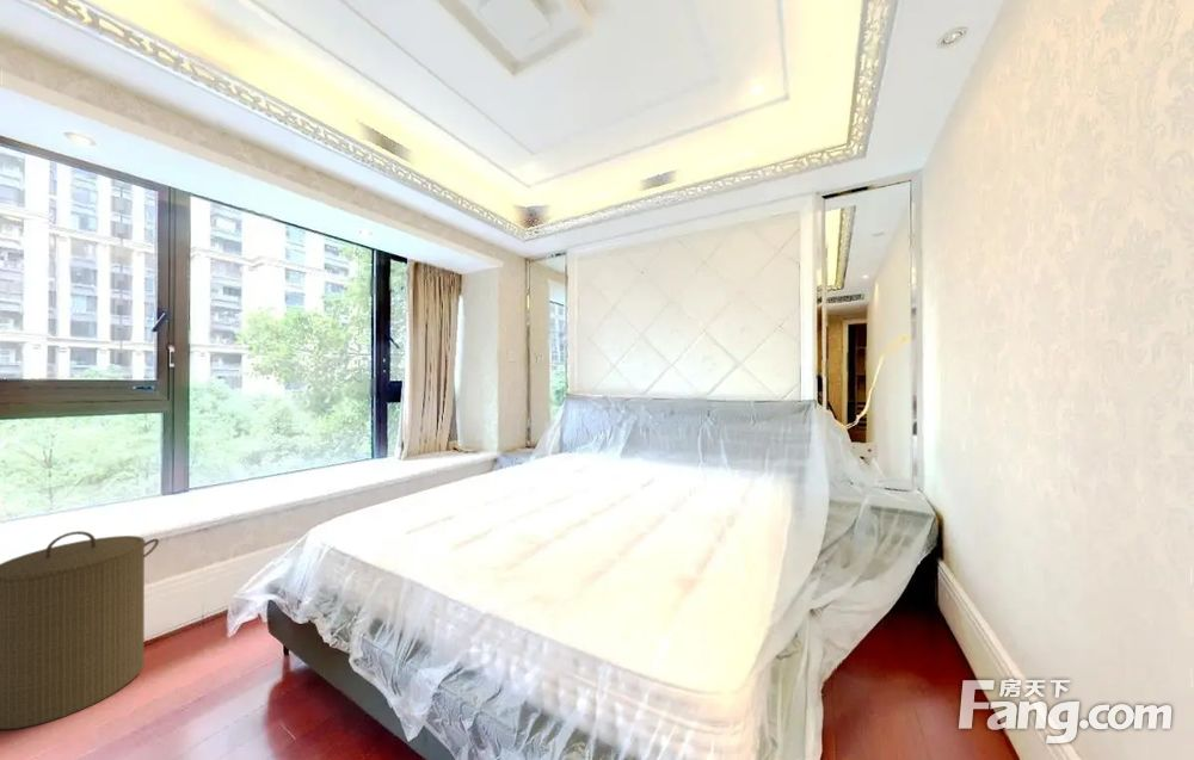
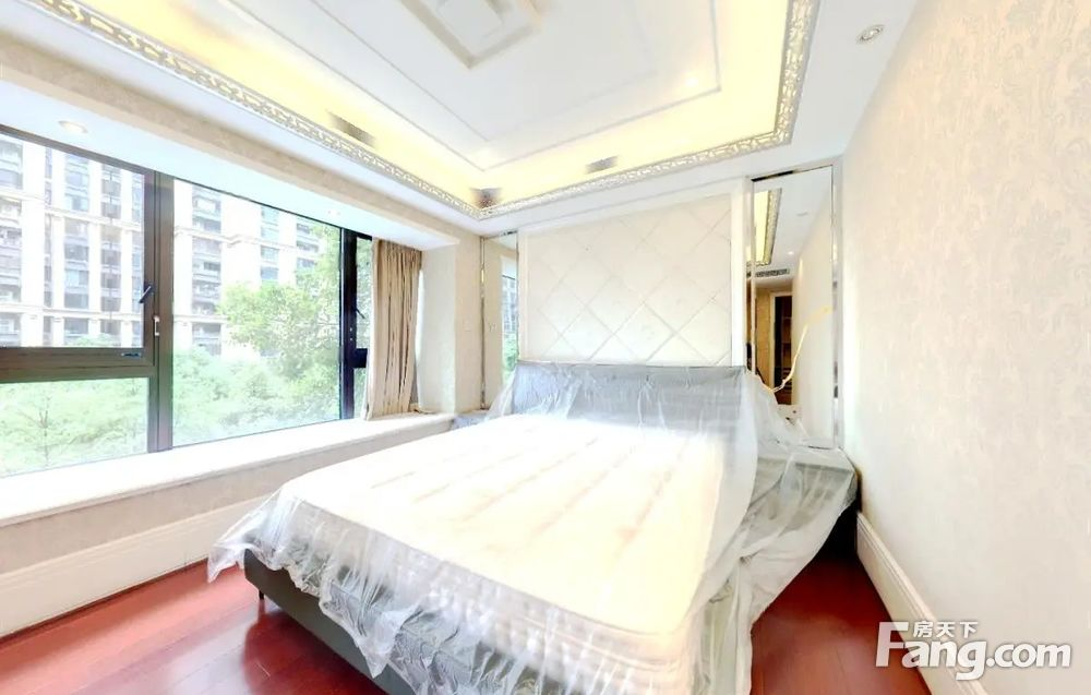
- laundry hamper [0,530,160,730]
